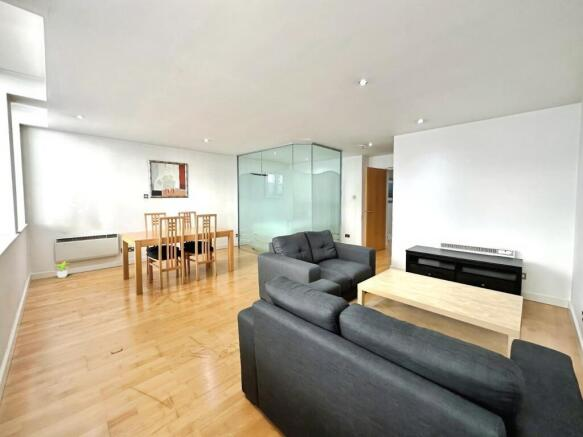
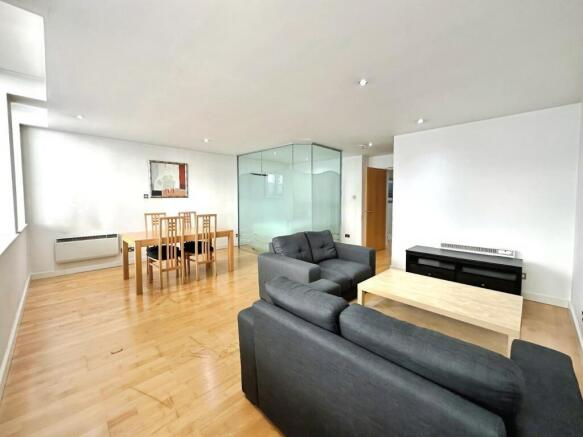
- potted plant [53,260,72,279]
